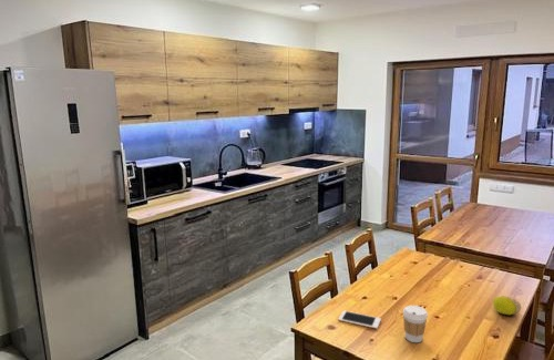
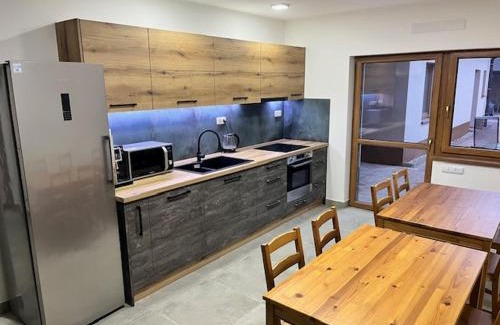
- coffee cup [402,305,429,343]
- cell phone [337,309,382,330]
- fruit [492,295,522,316]
